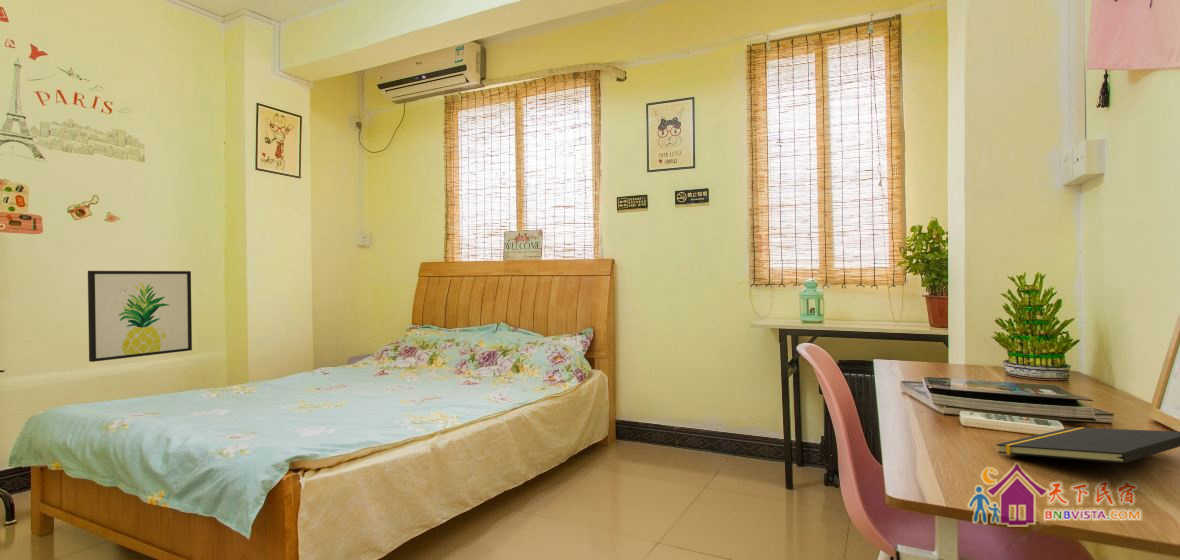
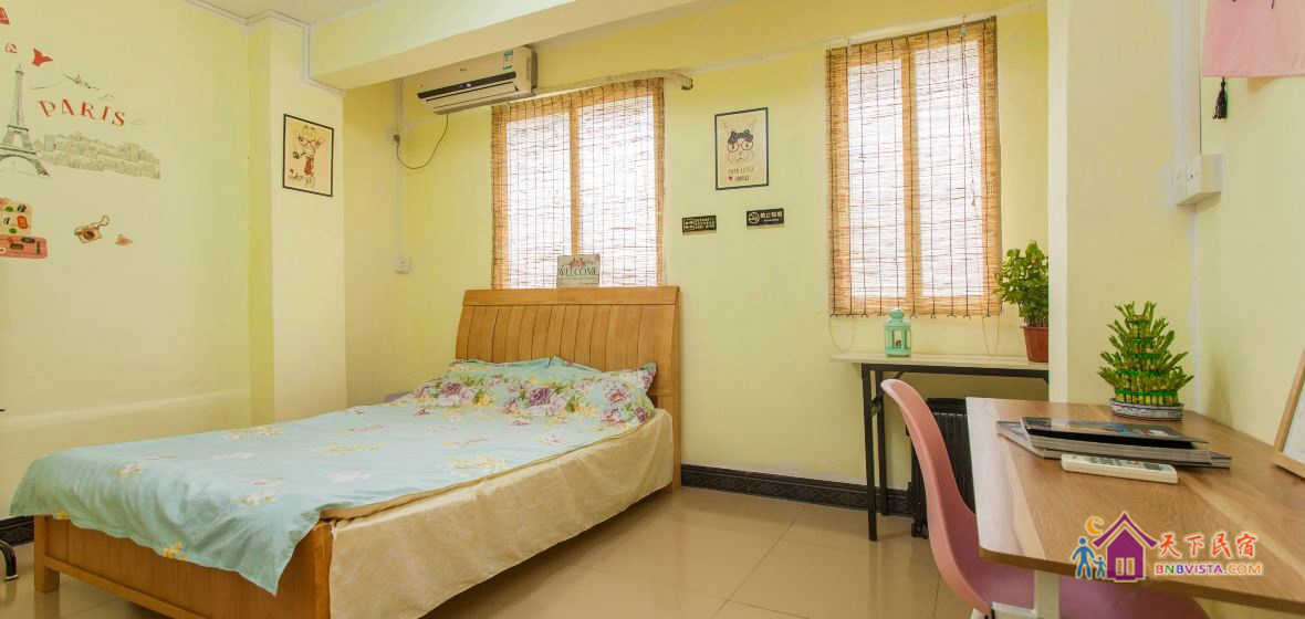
- wall art [87,270,193,363]
- notepad [995,426,1180,464]
